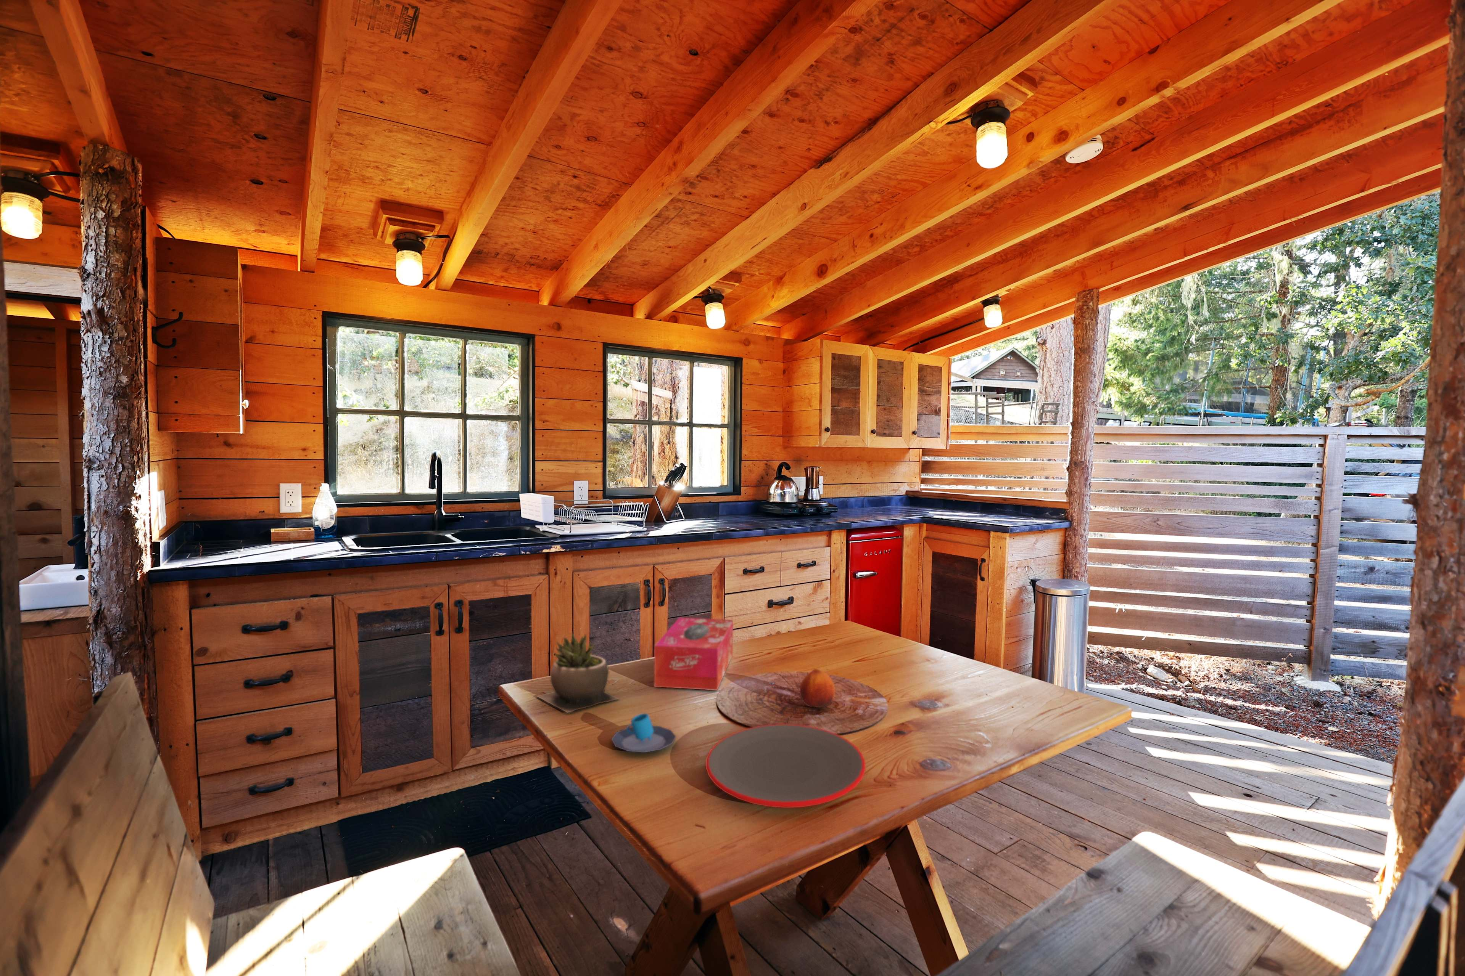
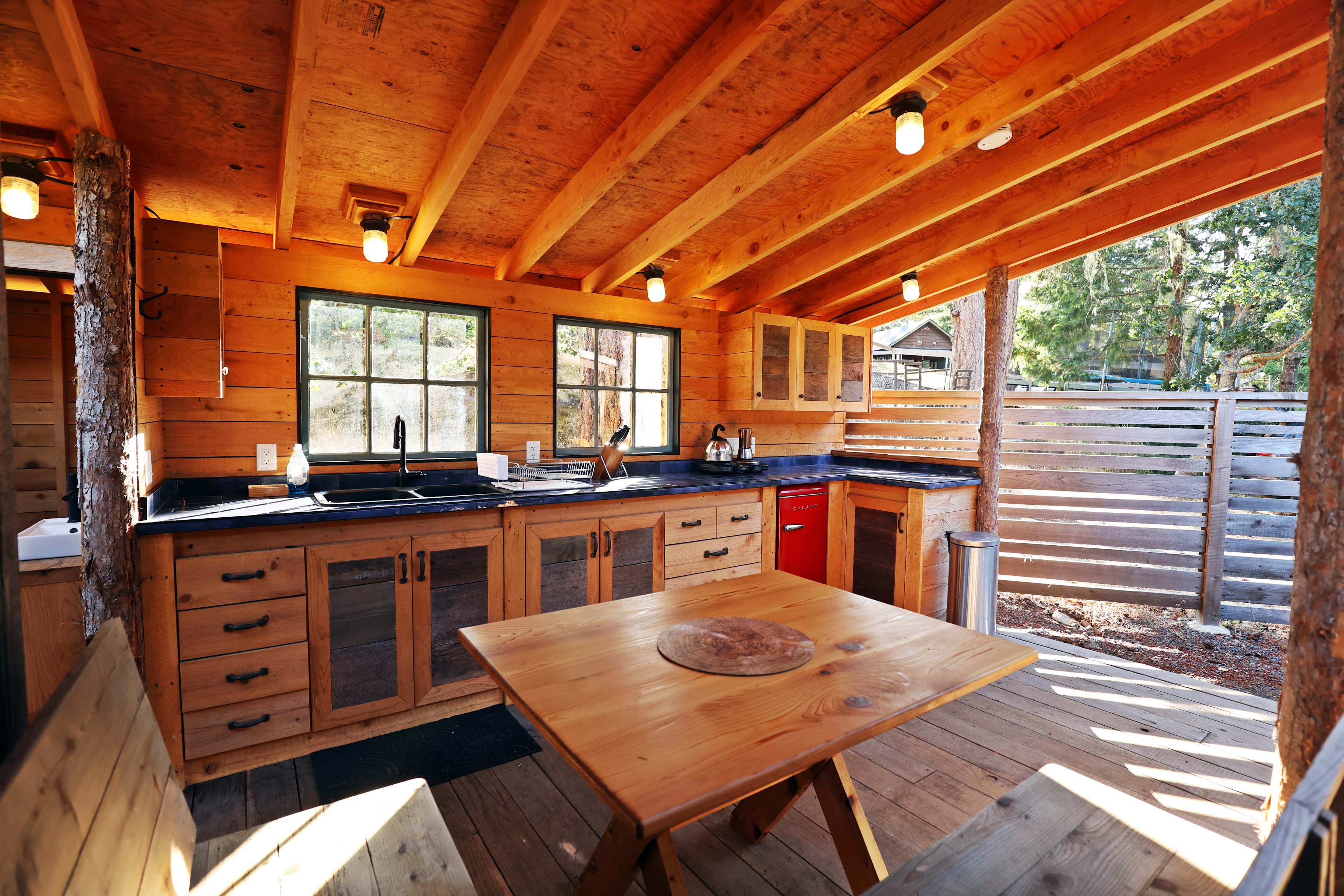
- succulent plant [535,633,620,713]
- mug [612,712,676,753]
- plate [705,723,865,808]
- fruit [799,669,835,708]
- tissue box [654,617,734,691]
